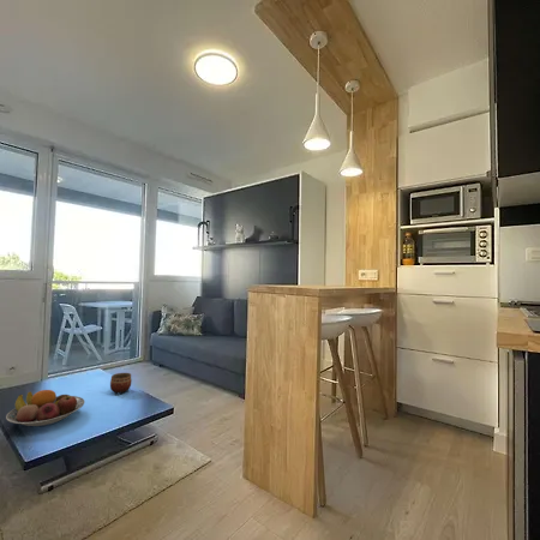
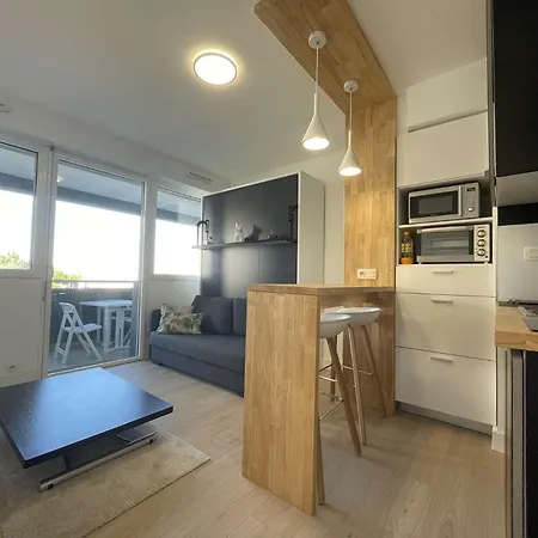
- bowl [109,372,133,395]
- fruit bowl [5,389,85,427]
